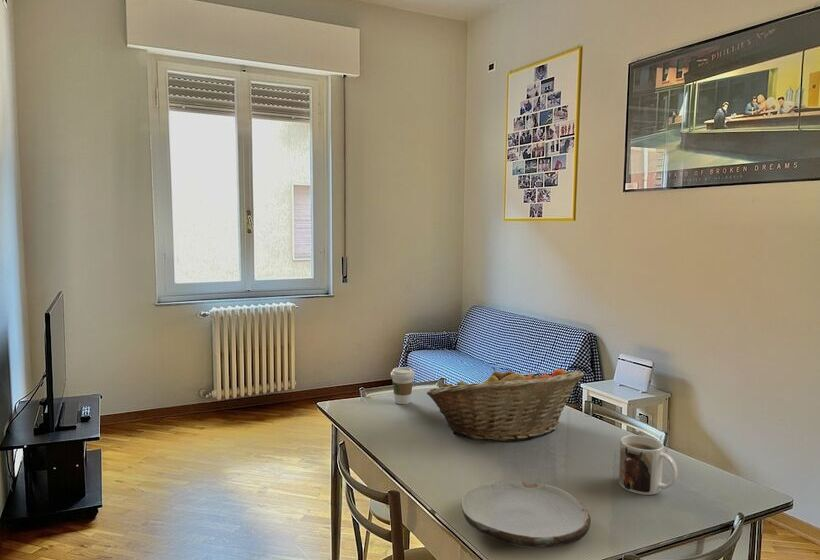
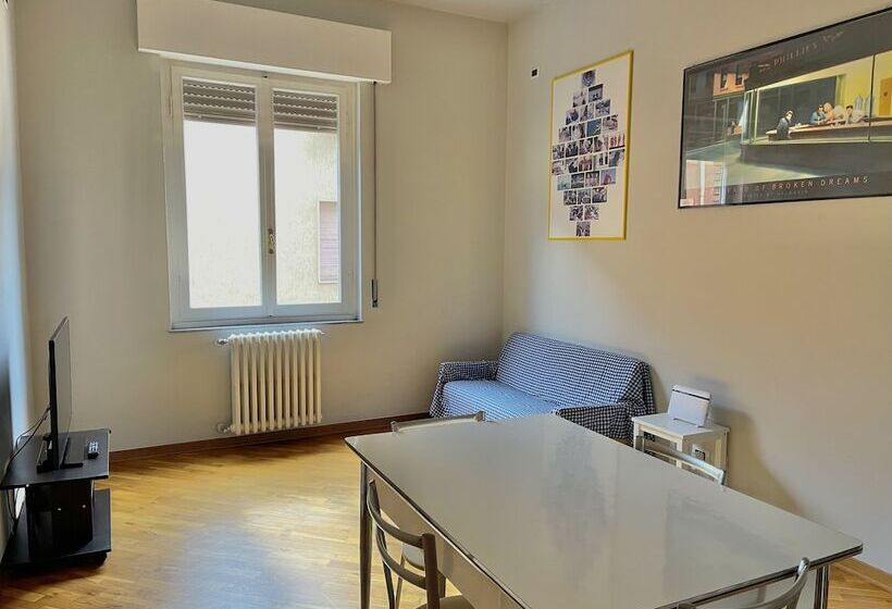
- plate [460,480,591,549]
- coffee cup [390,366,416,405]
- mug [618,434,679,496]
- fruit basket [426,366,585,442]
